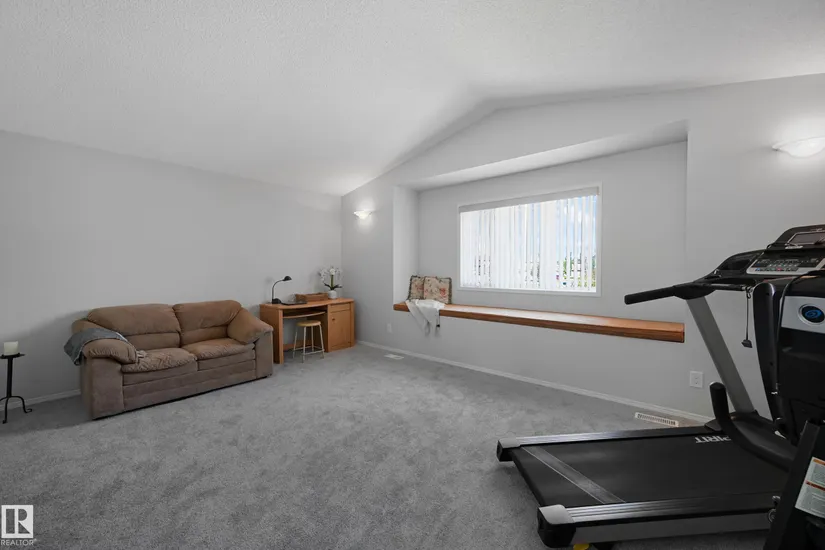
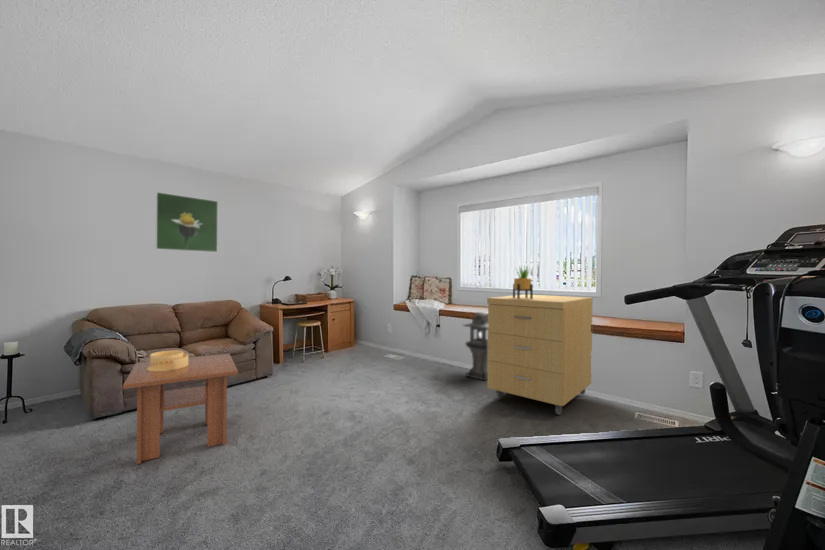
+ architectural model [147,349,189,371]
+ coffee table [122,353,239,465]
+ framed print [154,191,219,253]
+ potted plant [512,264,534,299]
+ storage cabinet [486,294,594,416]
+ lantern [462,311,488,382]
